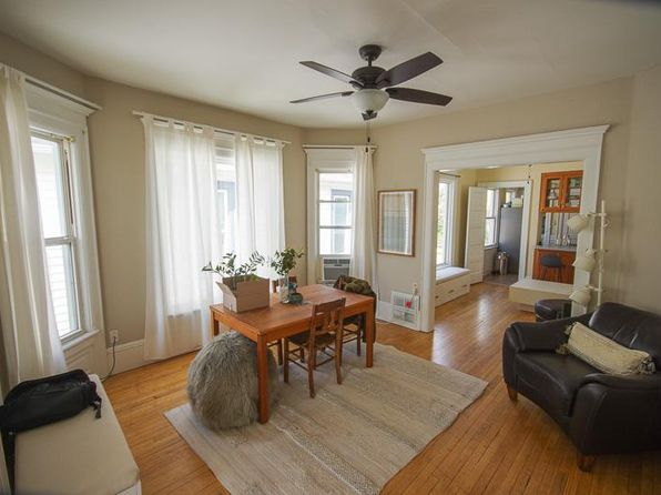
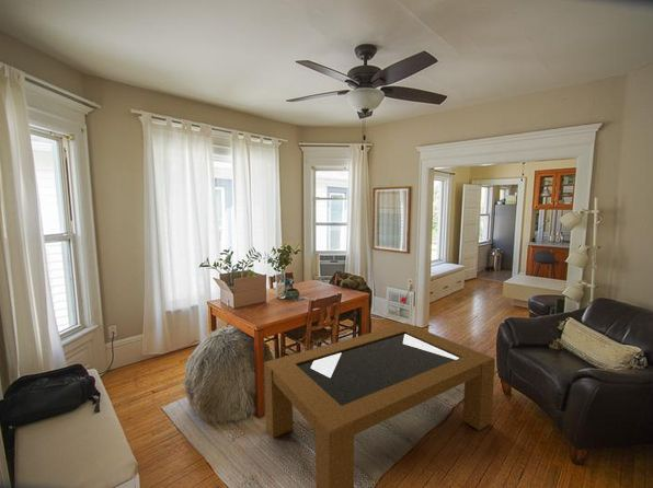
+ coffee table [263,322,496,488]
